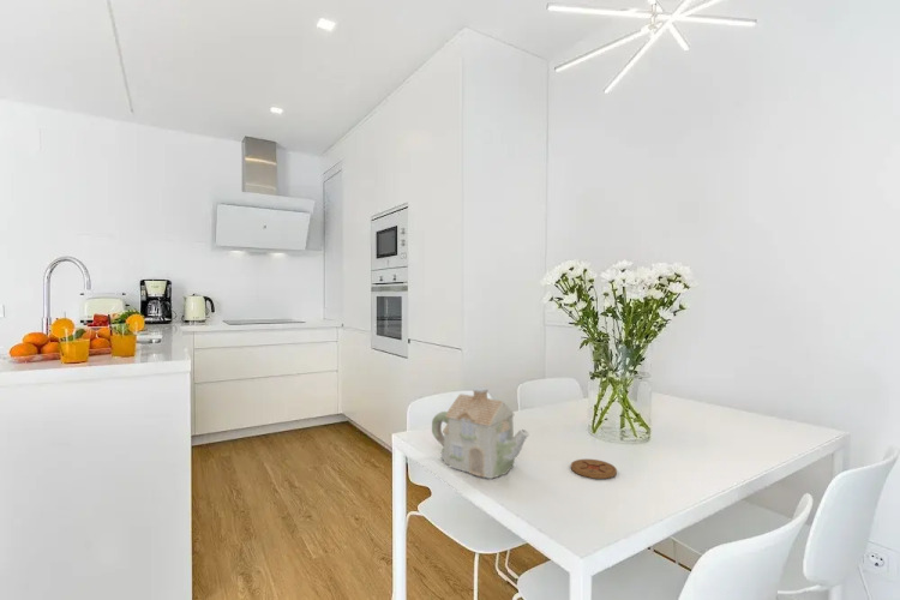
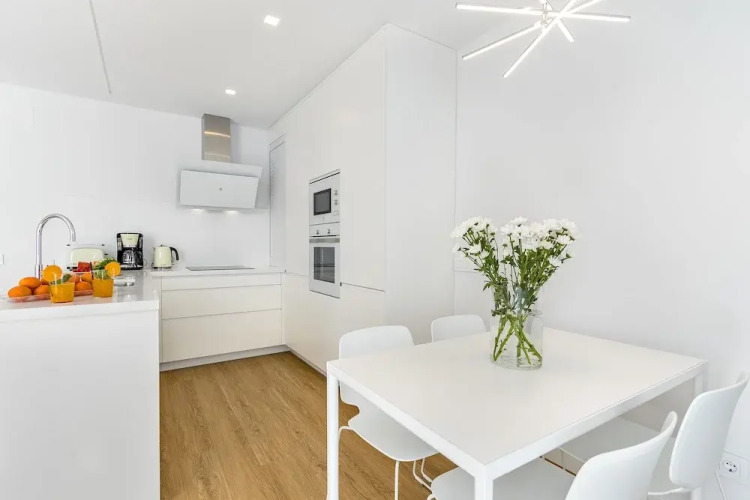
- coaster [570,458,618,480]
- teapot [431,386,530,480]
